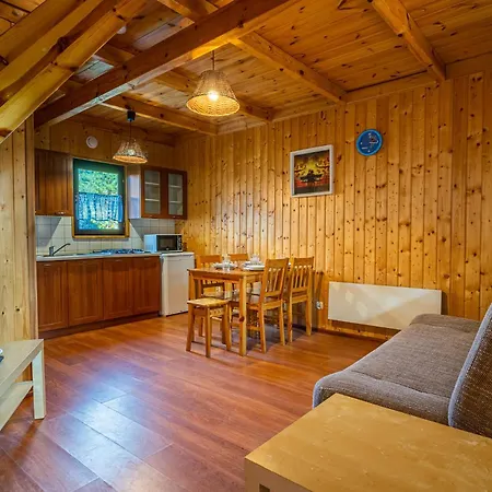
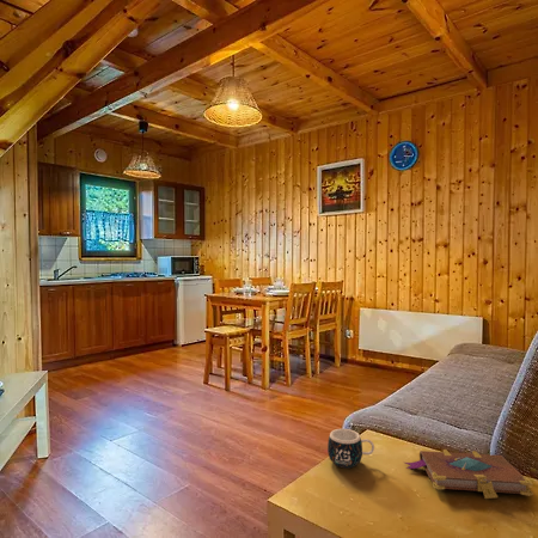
+ book [404,448,534,500]
+ mug [326,428,375,469]
